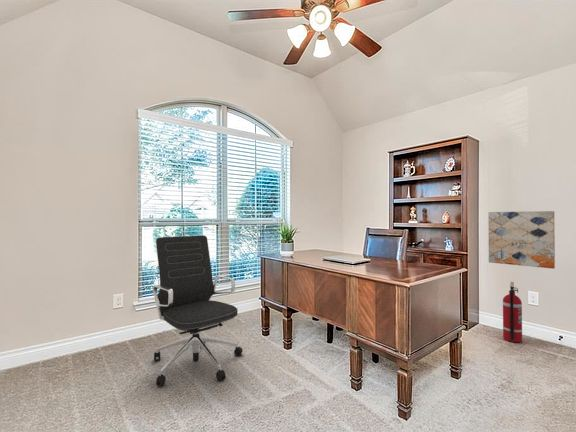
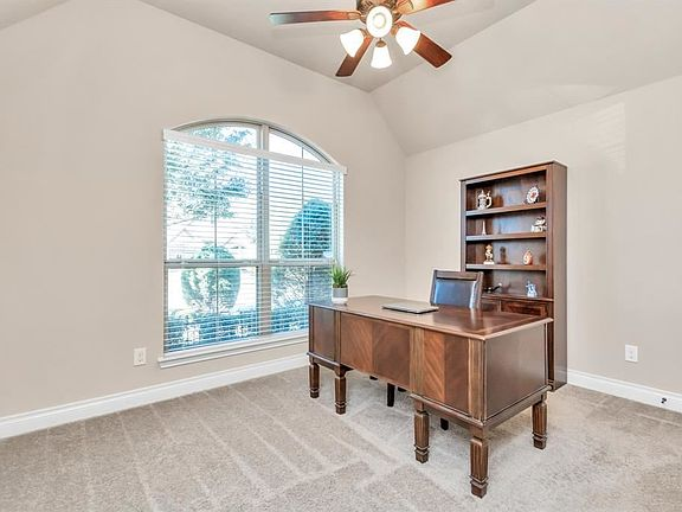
- fire extinguisher [502,281,523,343]
- wall art [487,210,556,270]
- office chair [152,234,243,387]
